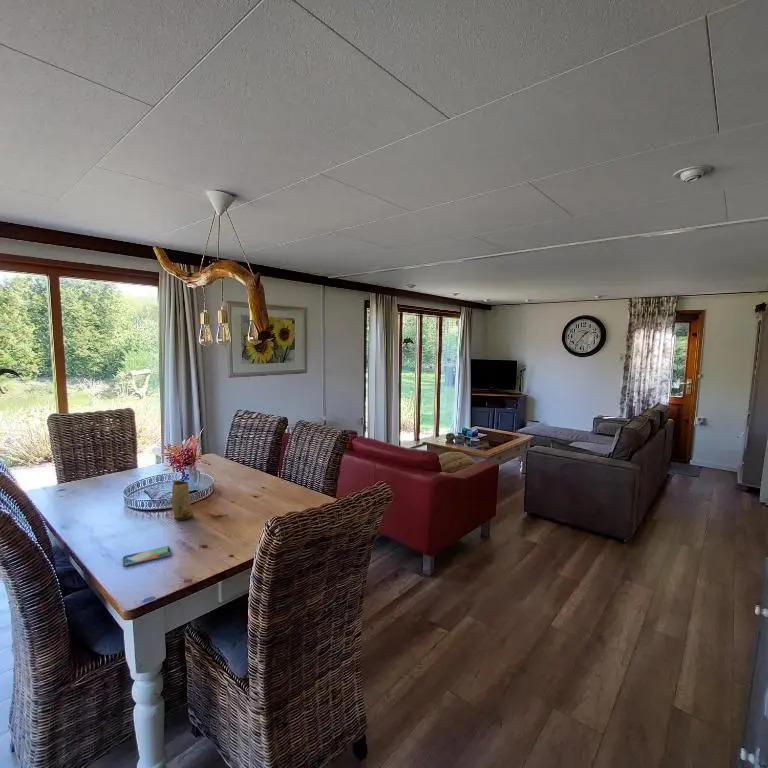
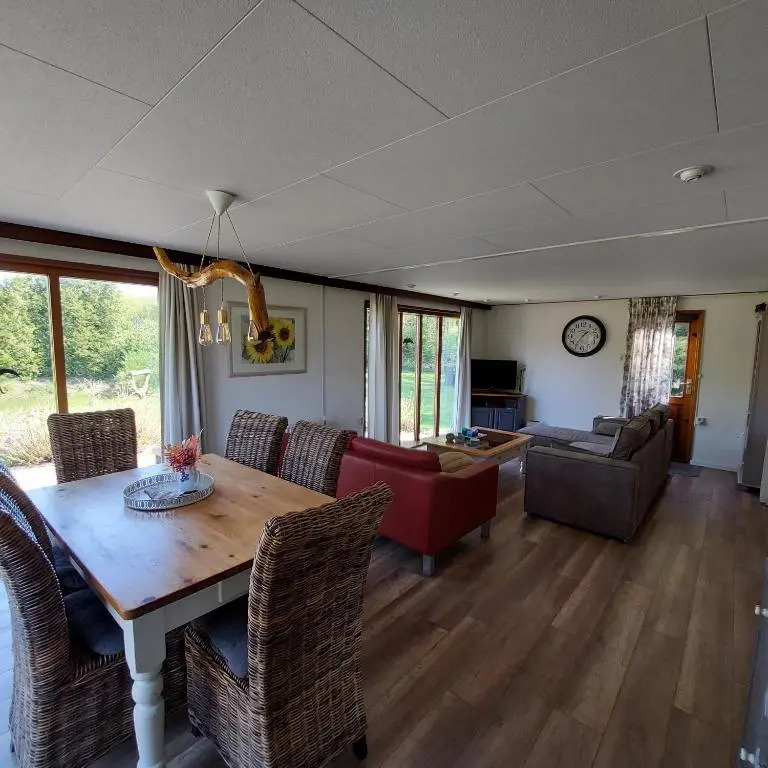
- mug [171,479,194,521]
- smartphone [122,545,173,567]
